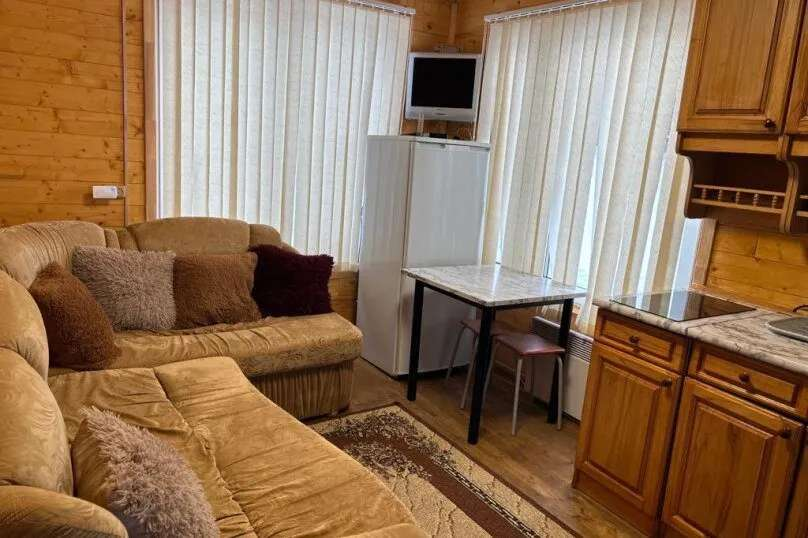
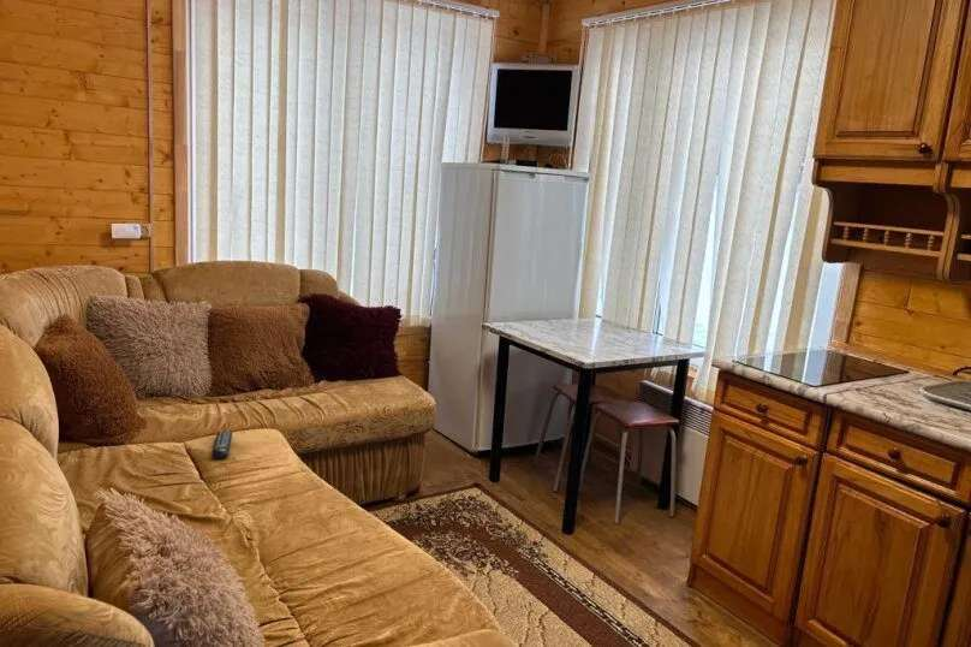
+ remote control [212,431,234,461]
